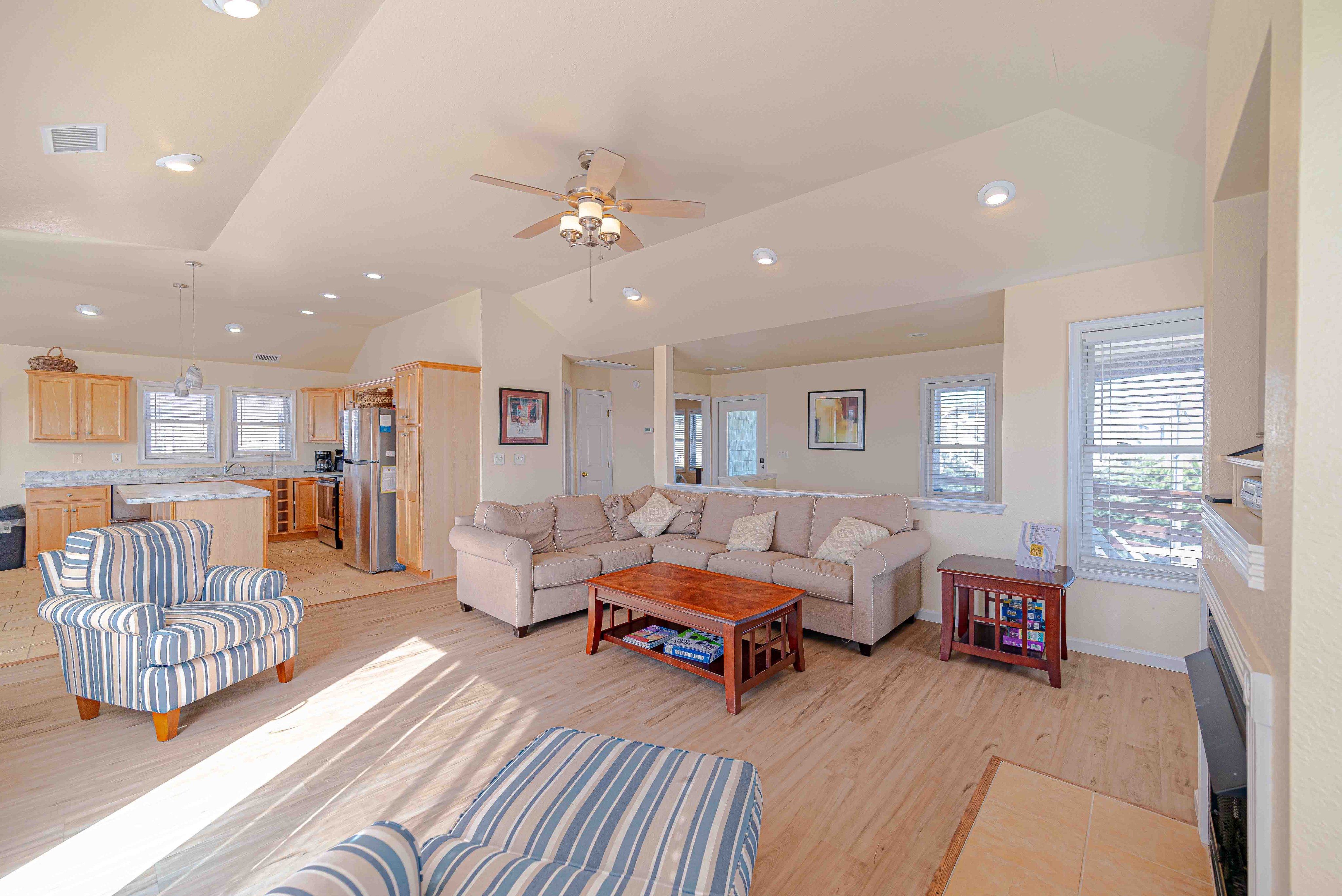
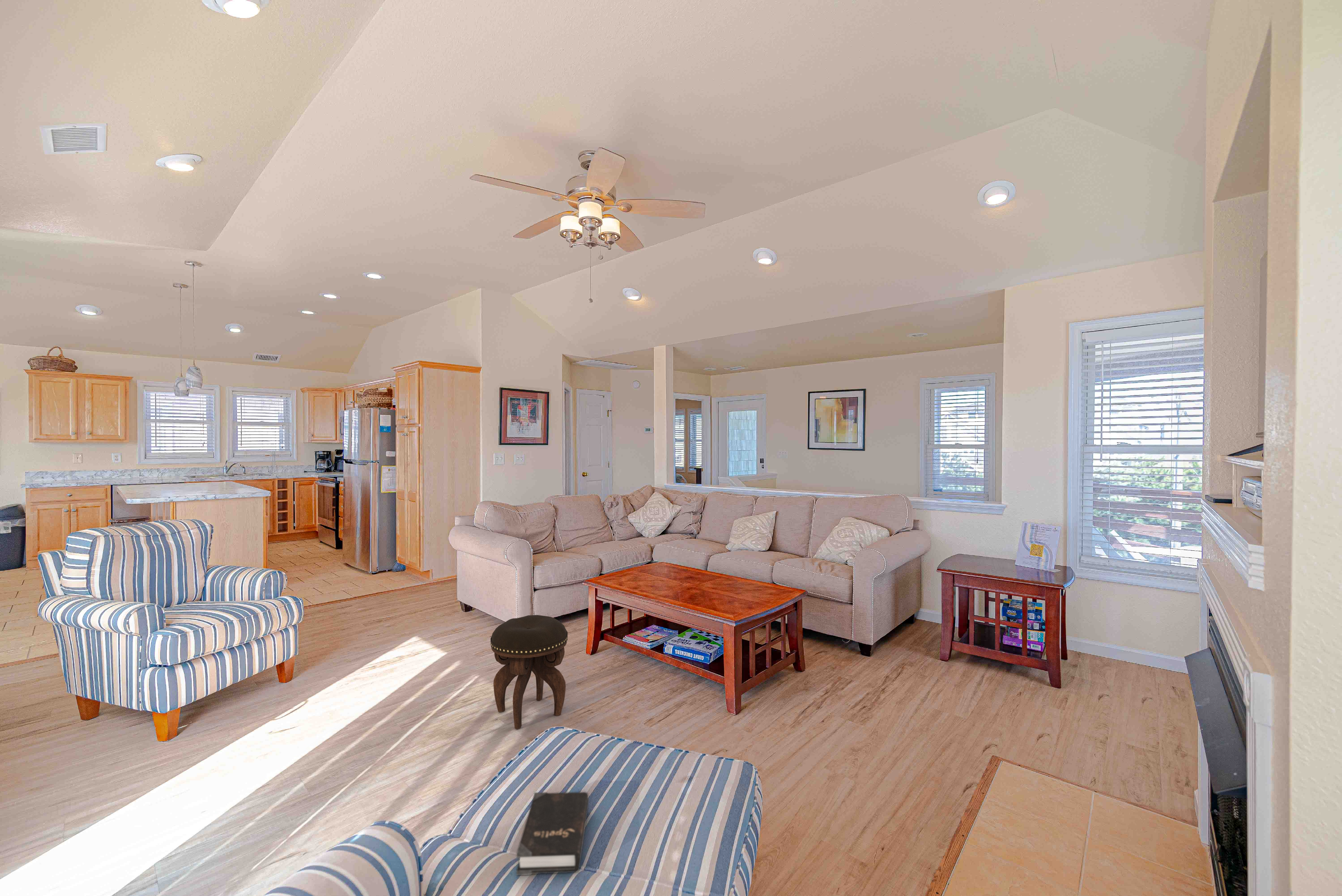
+ footstool [490,615,568,730]
+ hardback book [516,791,589,876]
